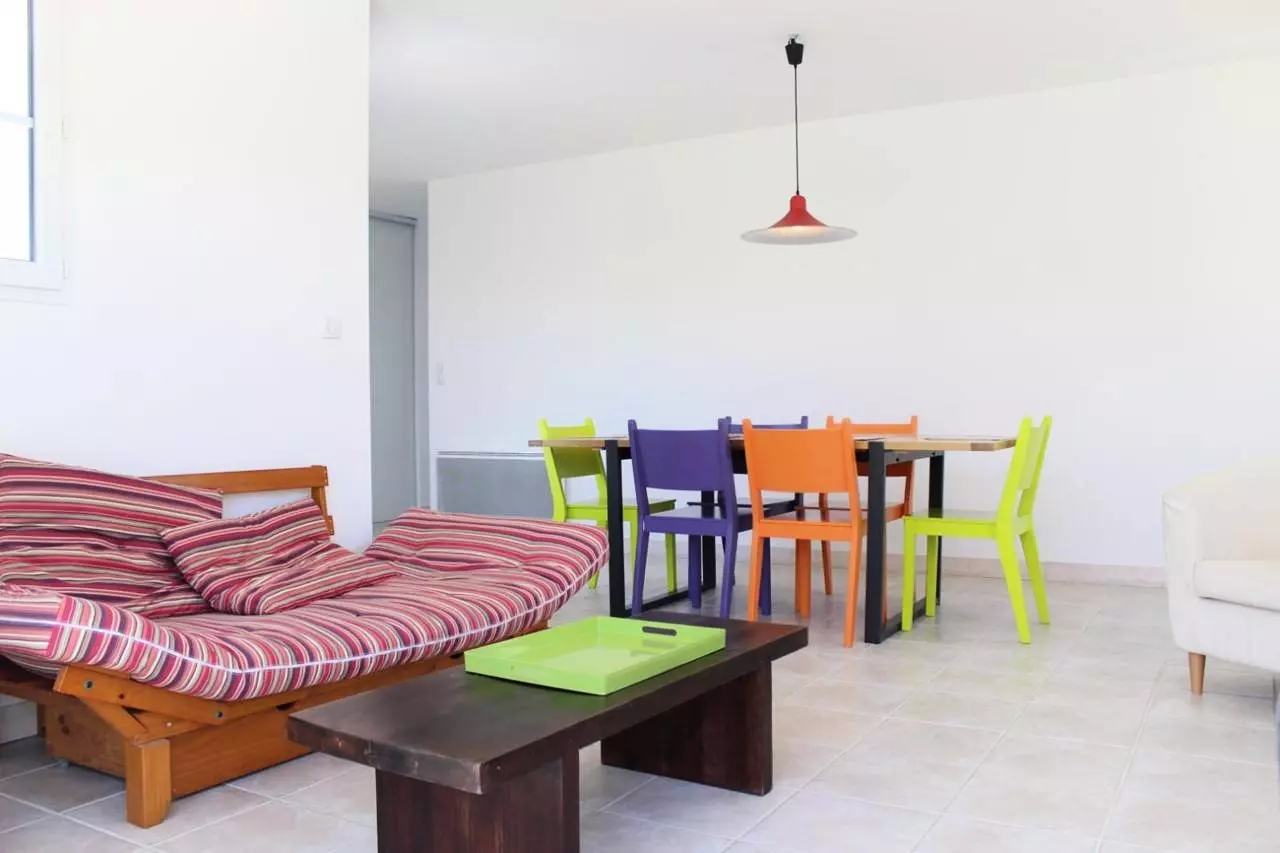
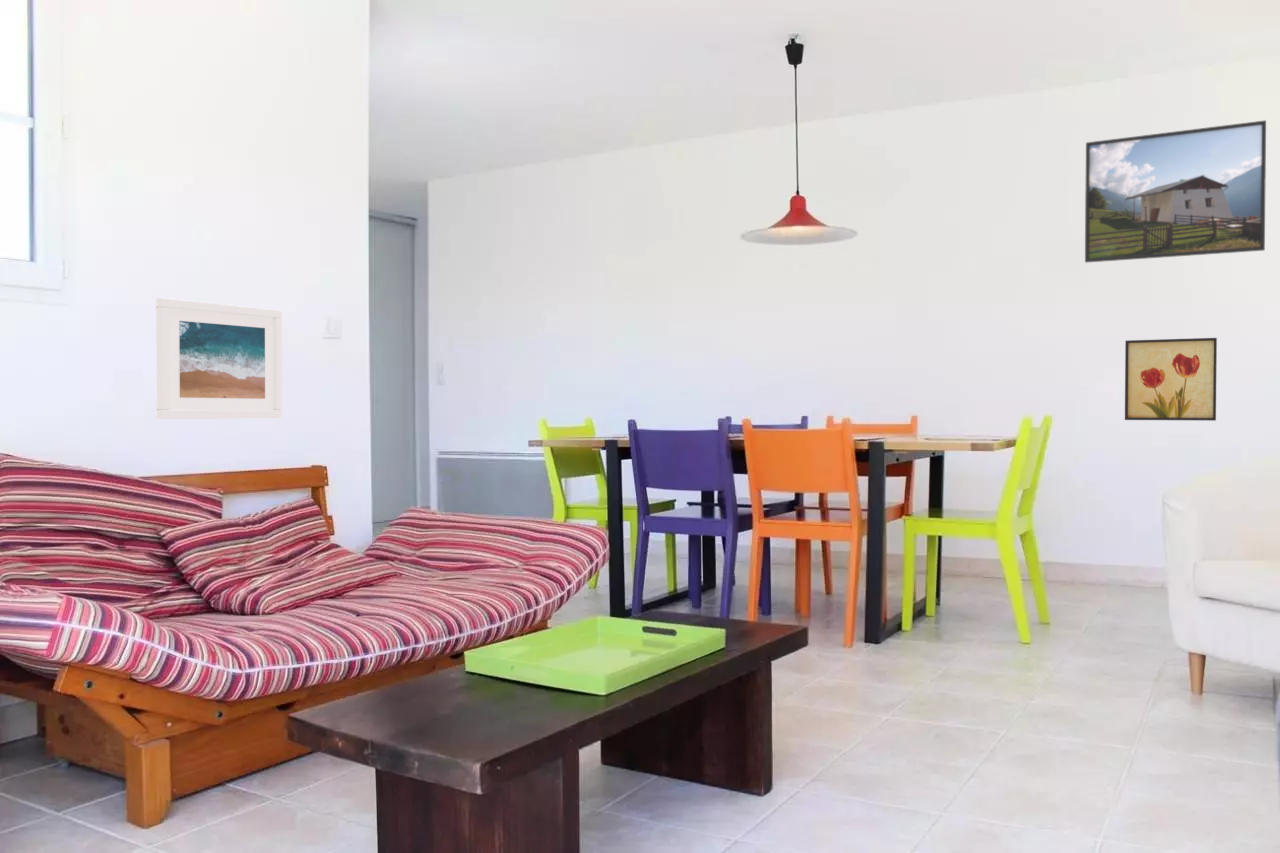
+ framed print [1084,119,1267,264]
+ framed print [155,297,283,420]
+ wall art [1124,337,1218,422]
